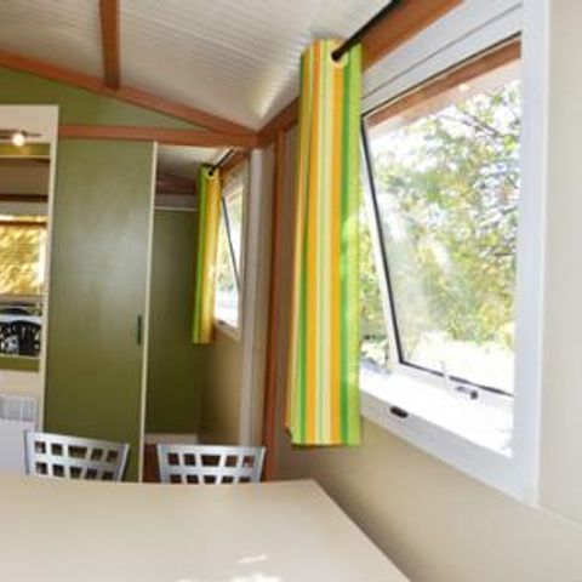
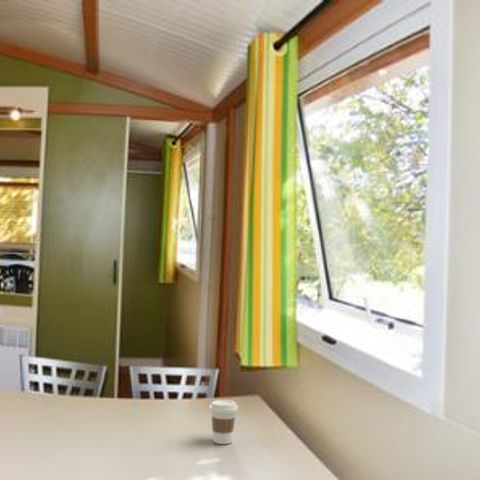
+ coffee cup [208,399,239,445]
